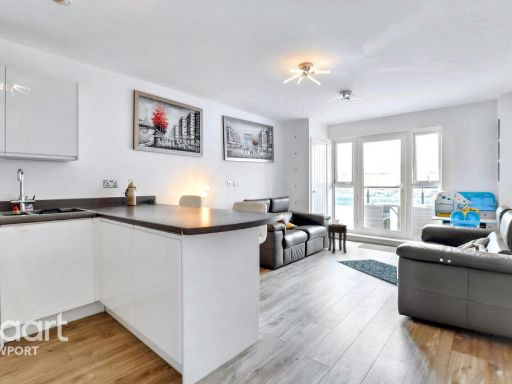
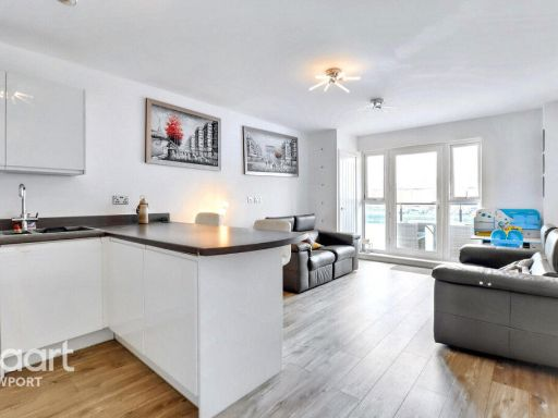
- side table [326,223,348,254]
- rug [336,258,399,285]
